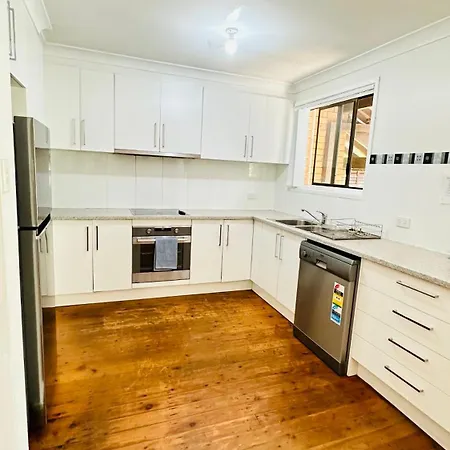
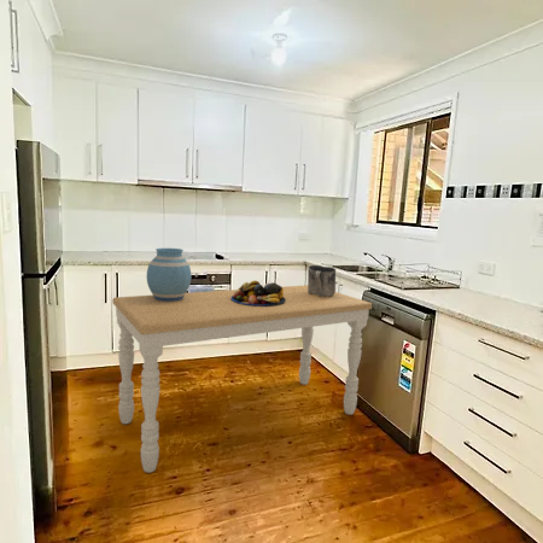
+ fruit bowl [230,279,286,306]
+ bucket [306,264,337,297]
+ vase [146,247,192,302]
+ dining table [112,284,373,474]
